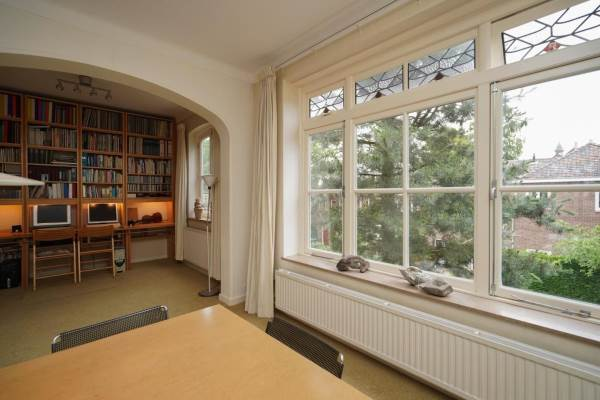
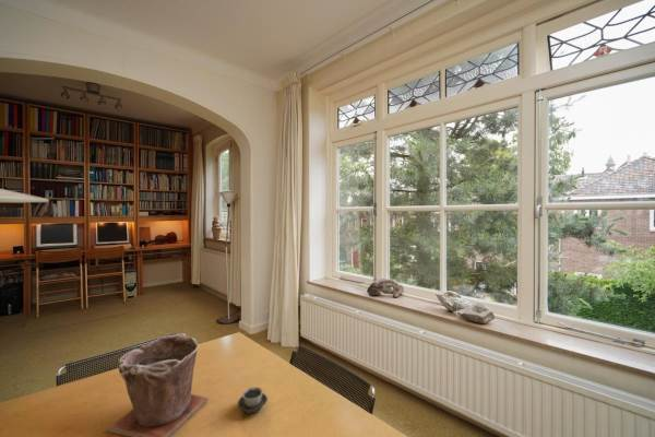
+ cup [237,386,269,414]
+ plant pot [106,332,209,437]
